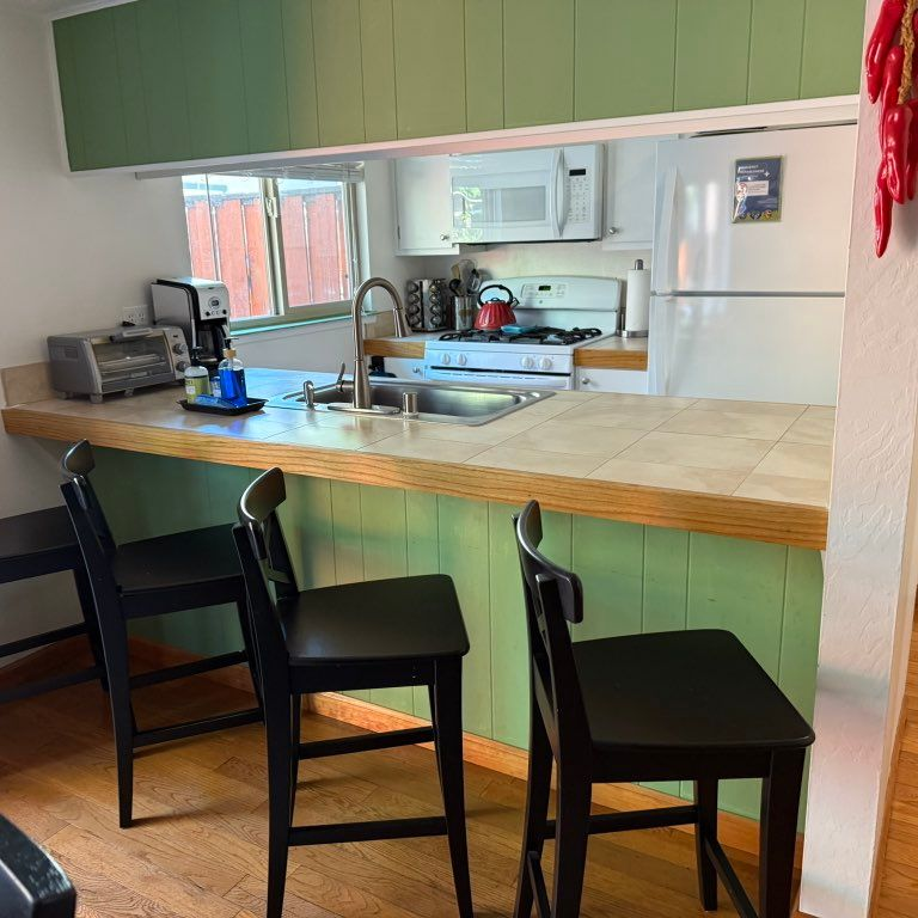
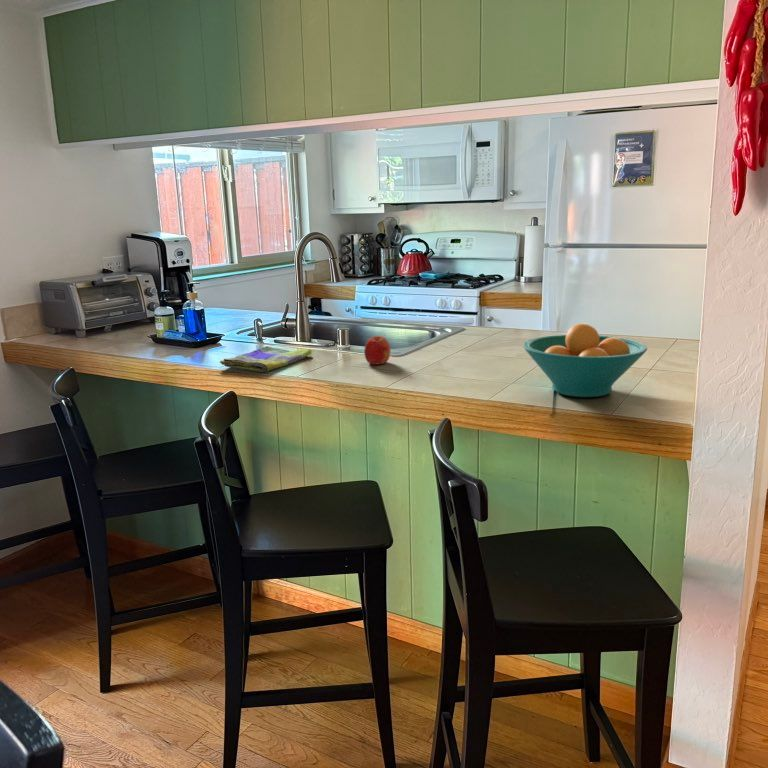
+ fruit bowl [522,322,648,398]
+ dish towel [219,345,312,373]
+ fruit [363,335,392,366]
